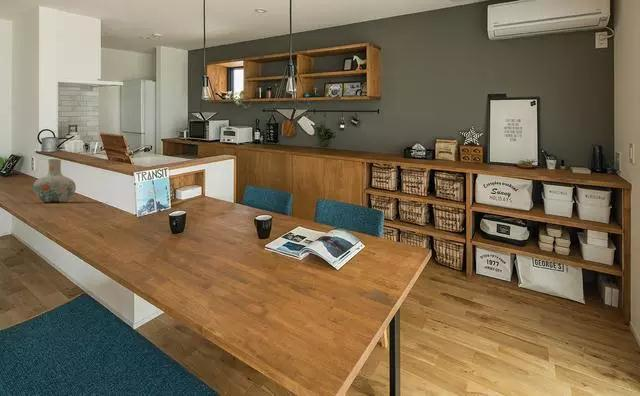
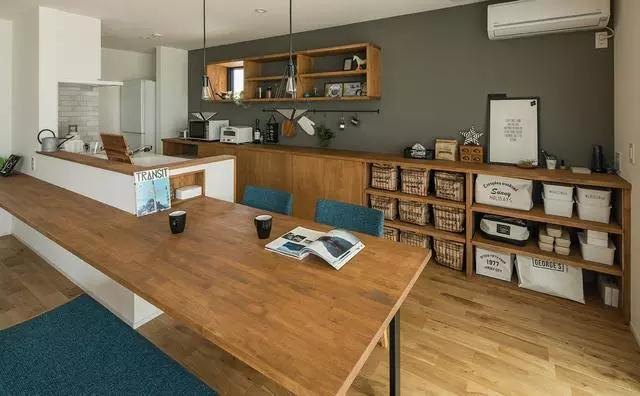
- vase [32,158,77,204]
